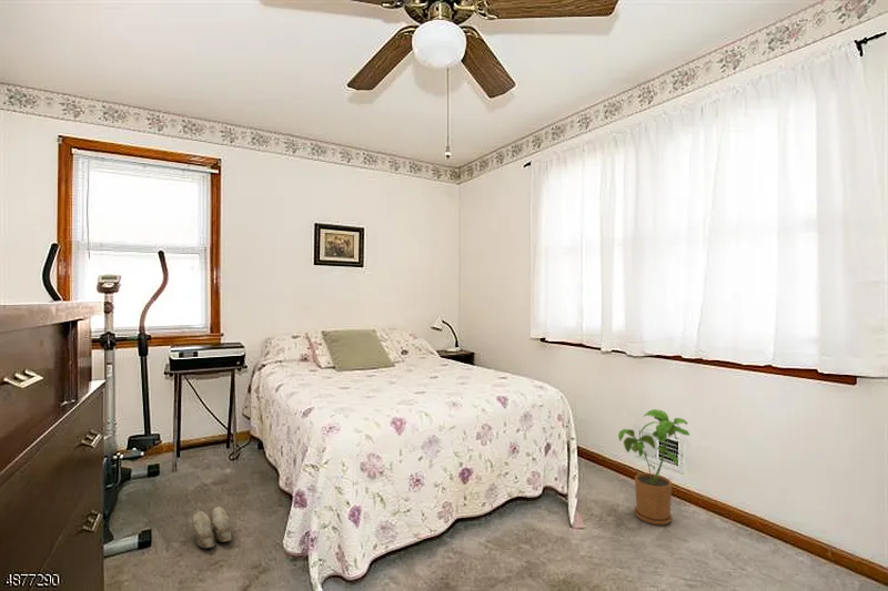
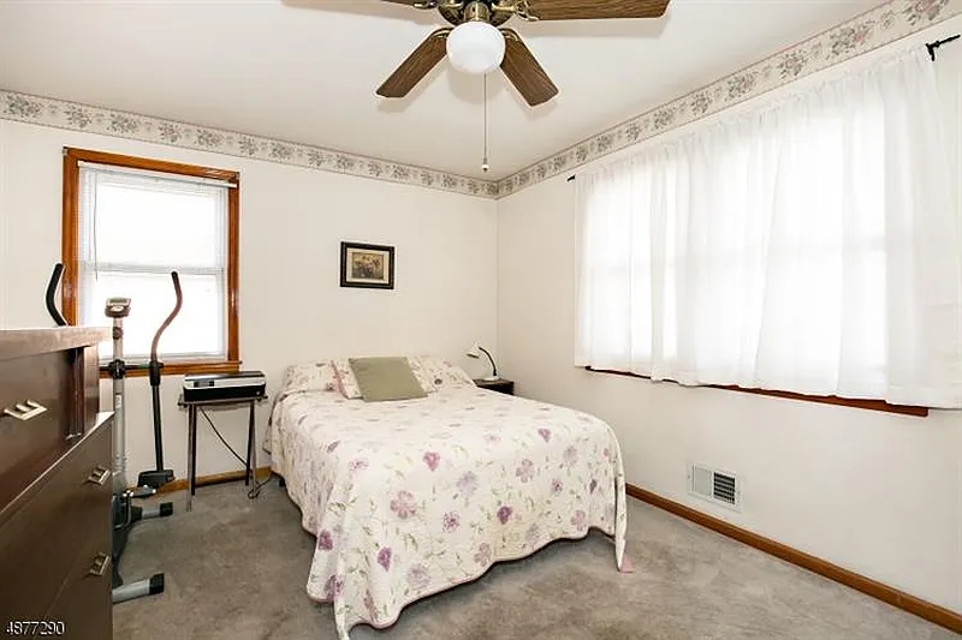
- house plant [617,408,690,527]
- slippers [191,505,233,549]
